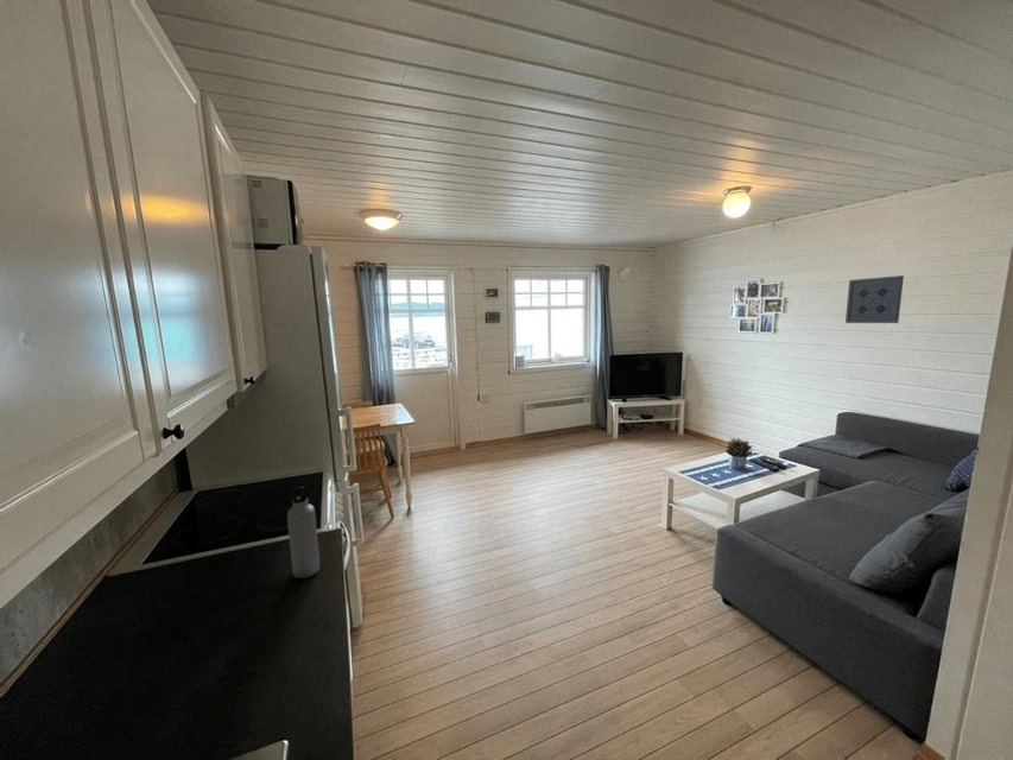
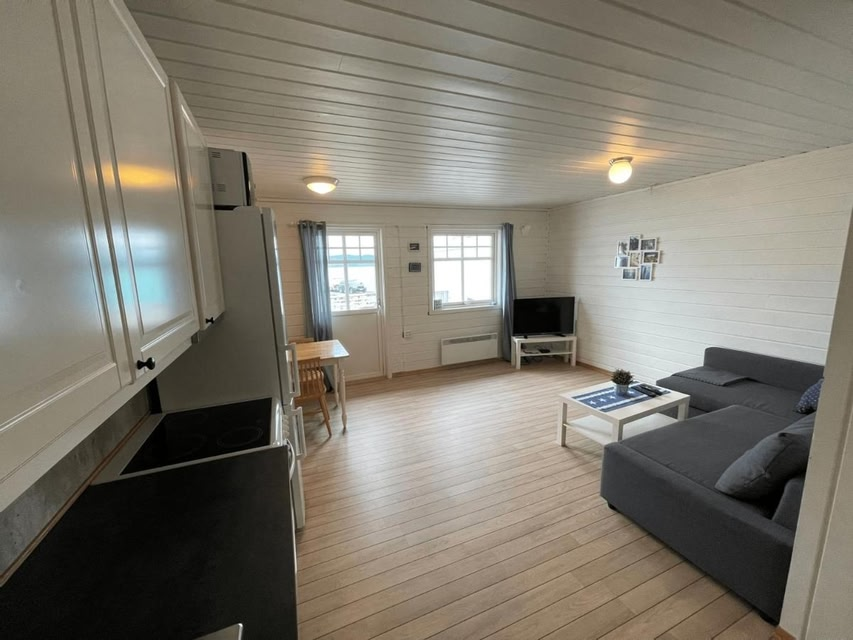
- wall art [844,274,905,324]
- water bottle [286,486,321,580]
